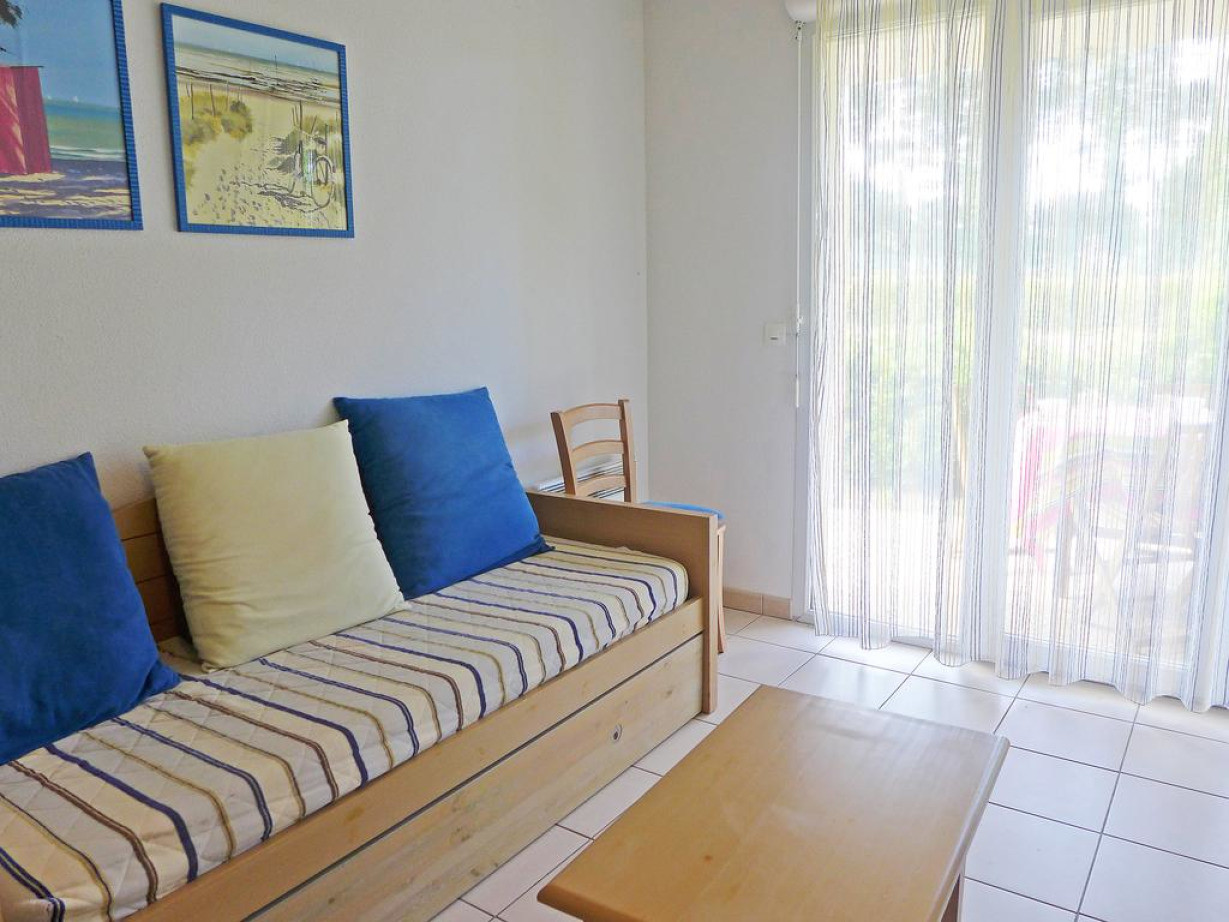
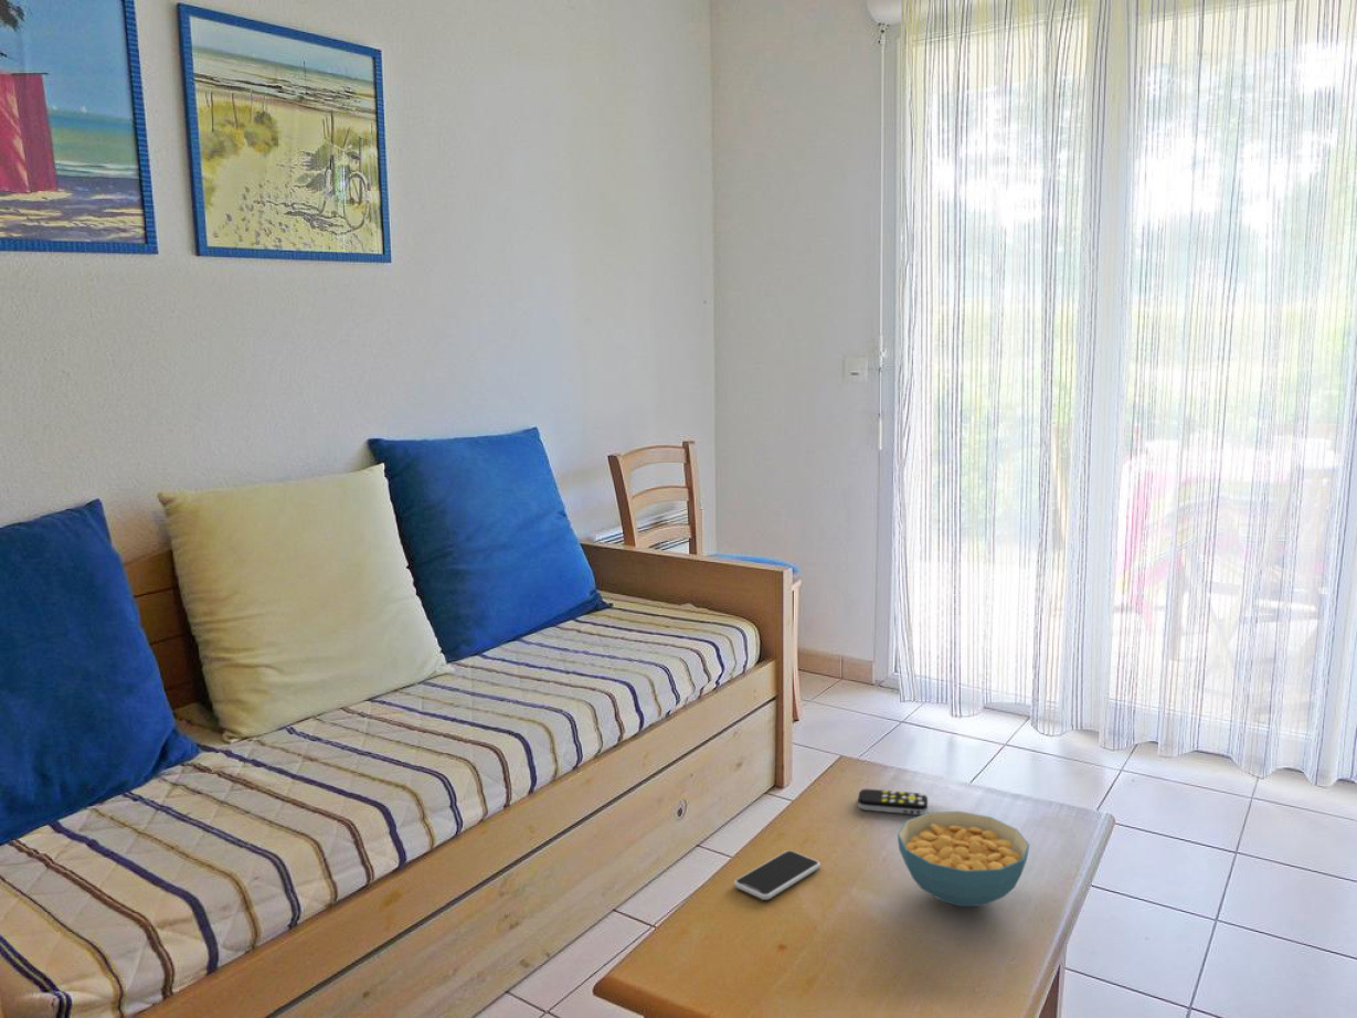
+ smartphone [733,849,821,901]
+ cereal bowl [897,810,1030,908]
+ remote control [857,788,929,816]
